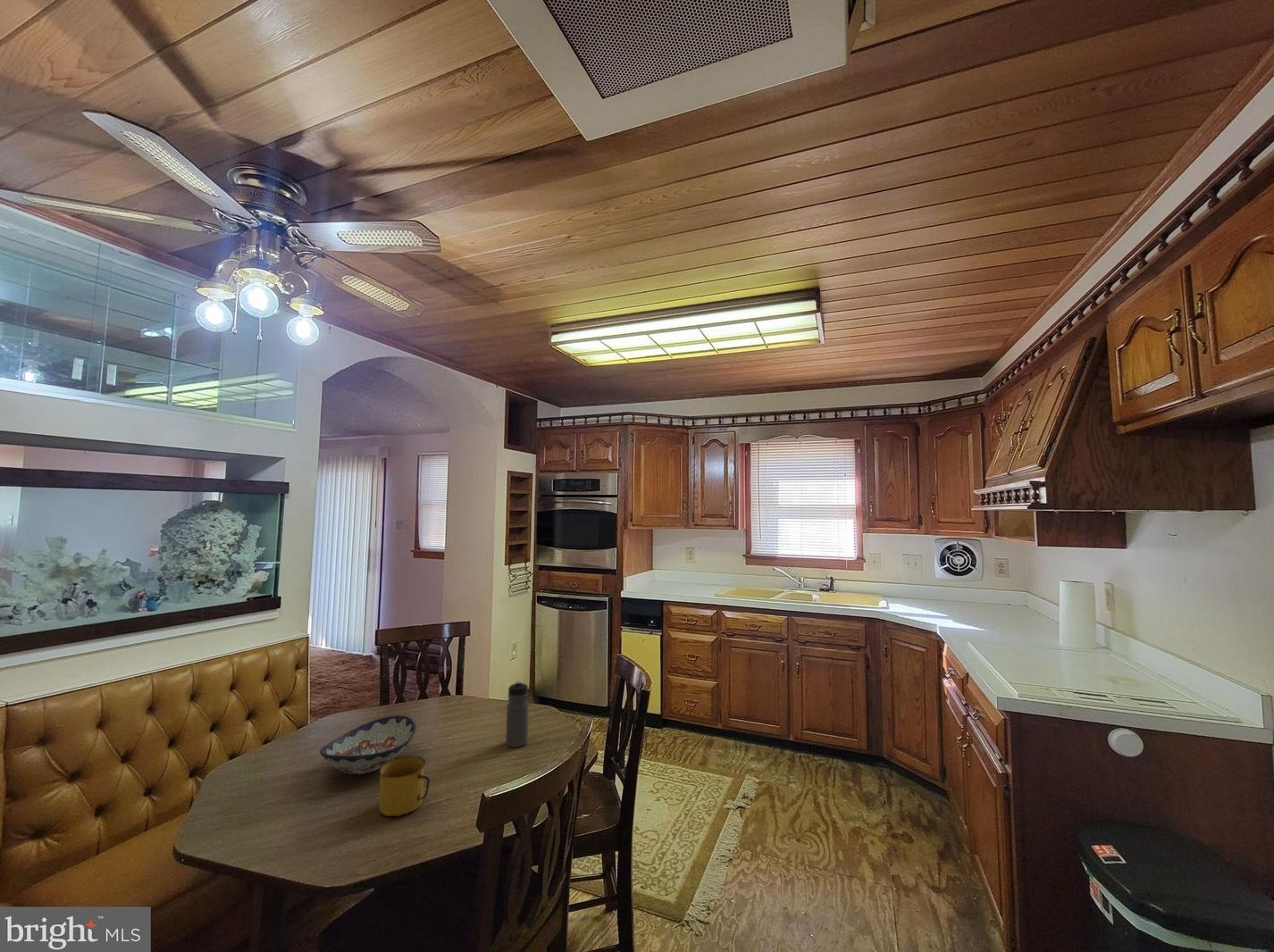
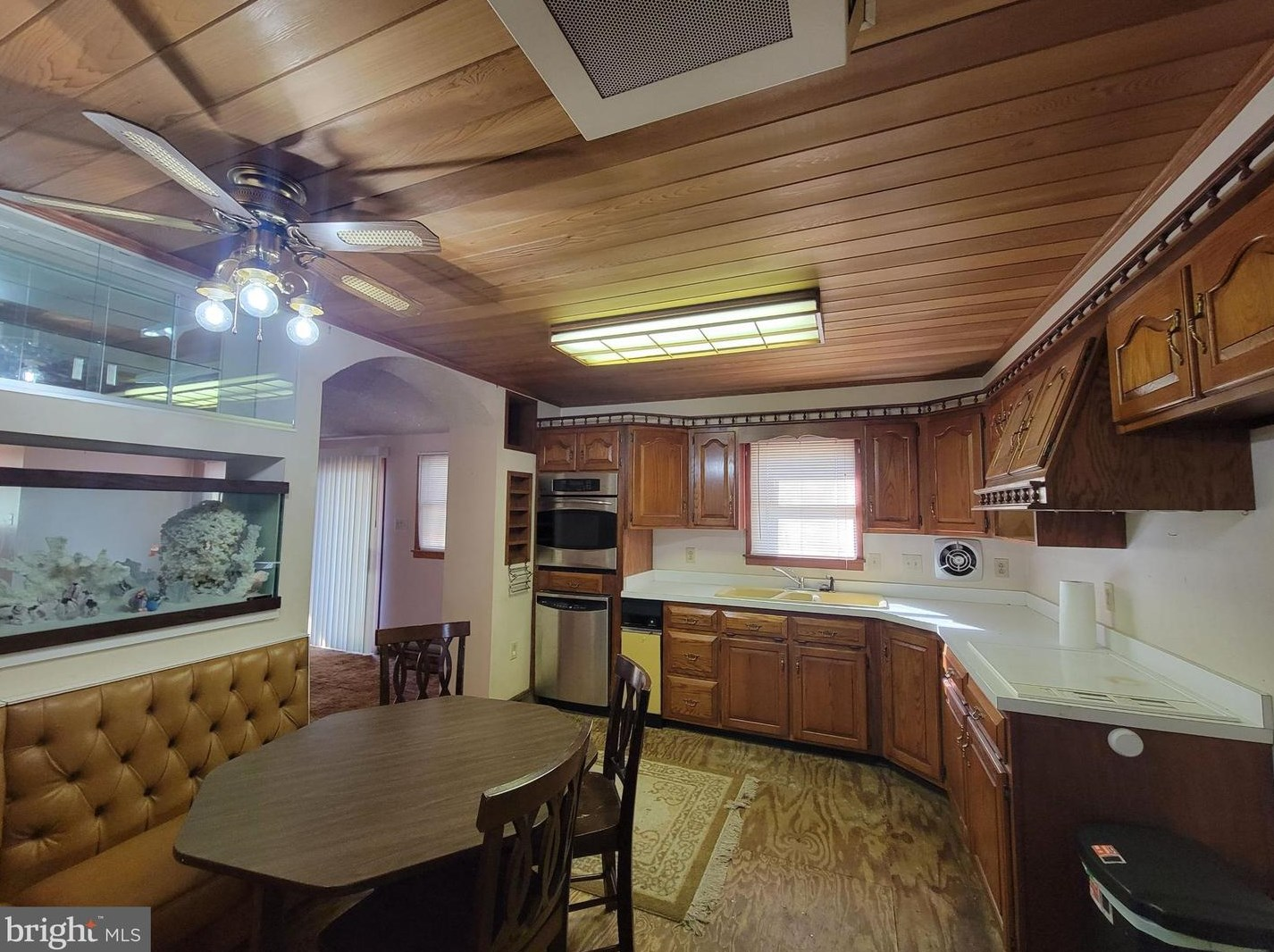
- decorative bowl [319,714,417,775]
- mug [378,755,431,817]
- water bottle [505,680,530,748]
